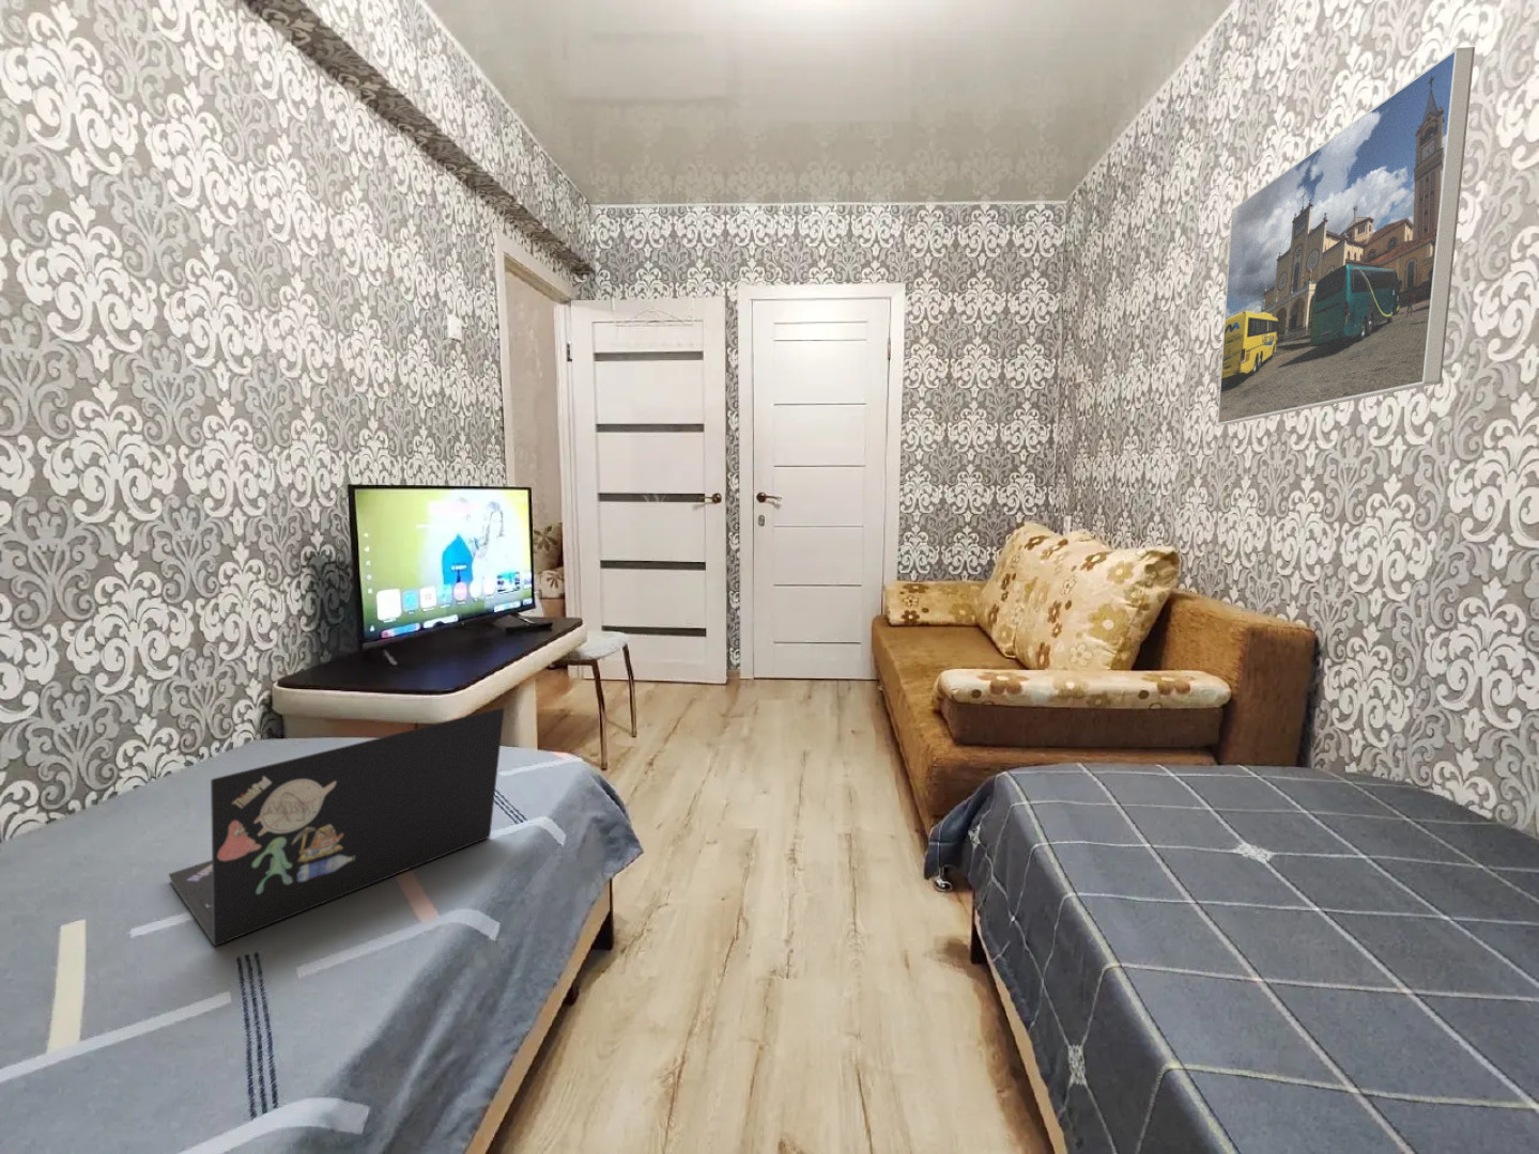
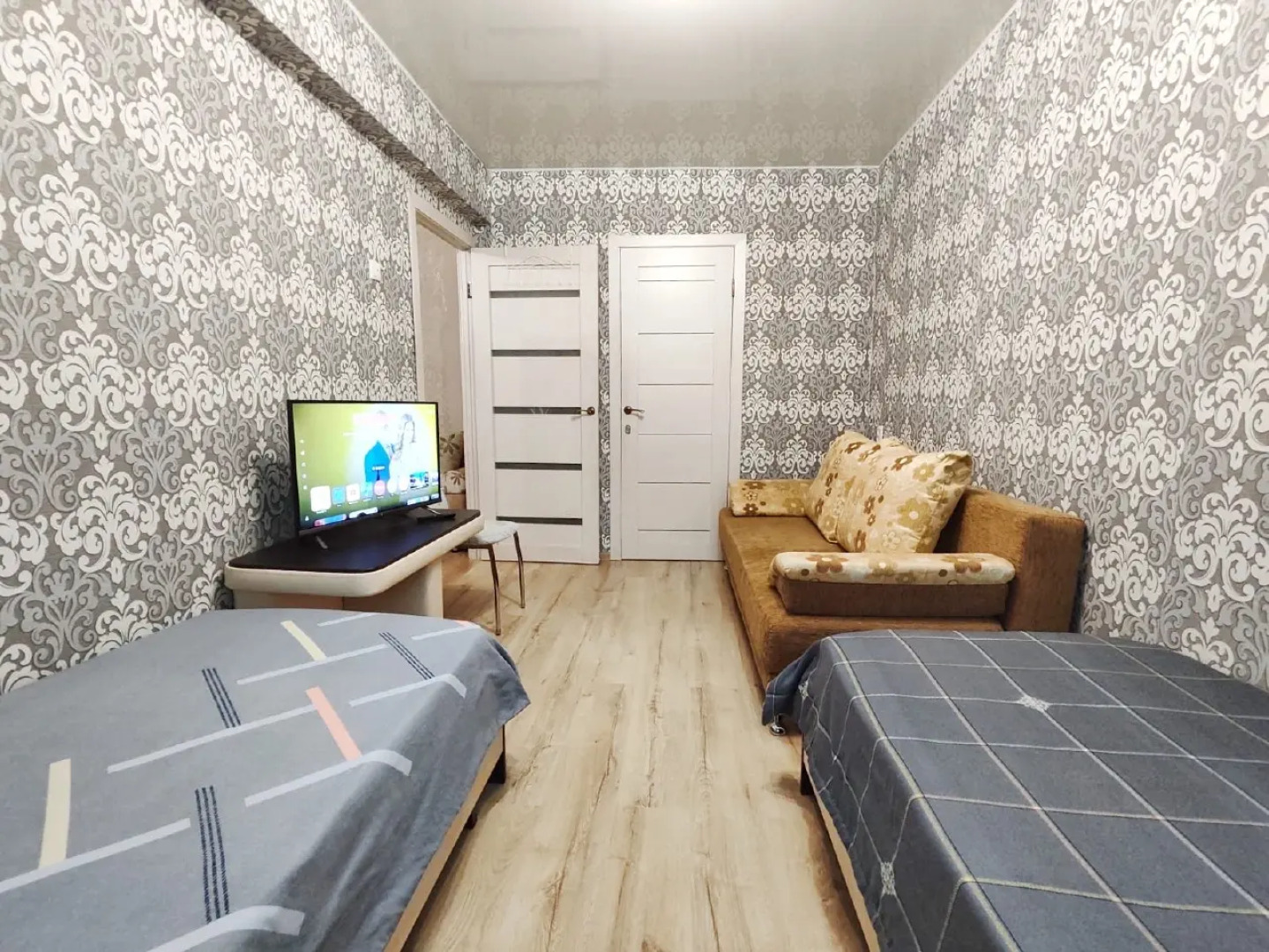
- laptop [167,707,506,948]
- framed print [1216,46,1476,425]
